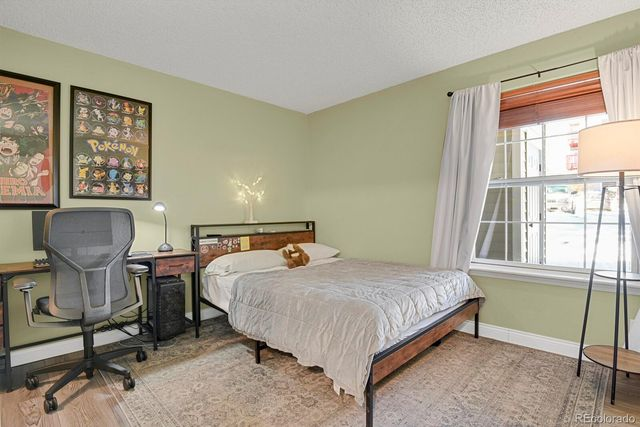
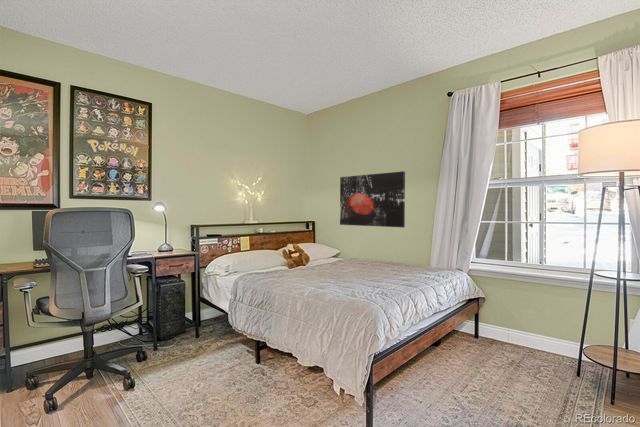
+ wall art [339,170,406,228]
